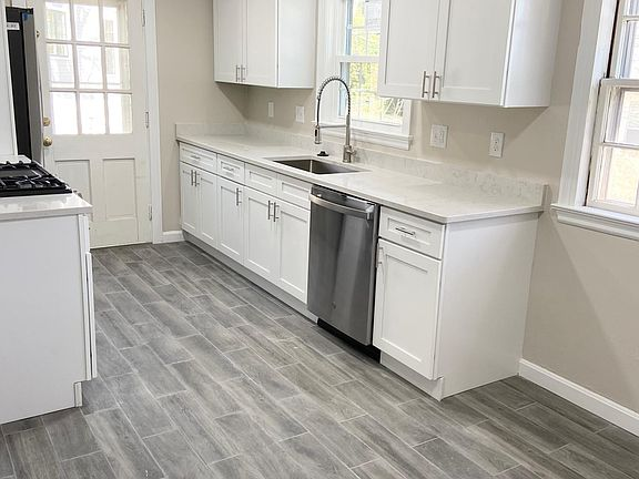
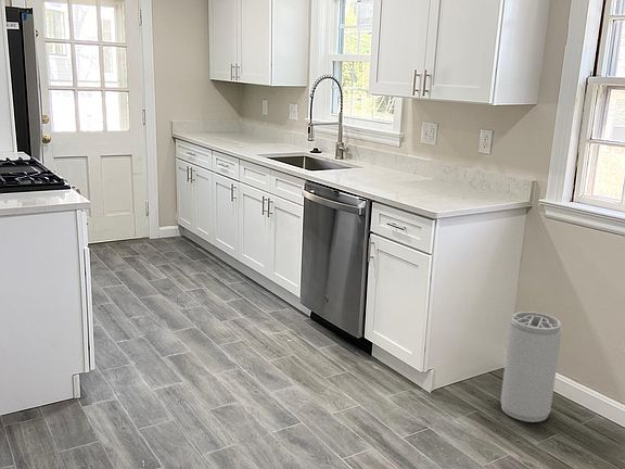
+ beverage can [500,310,563,423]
